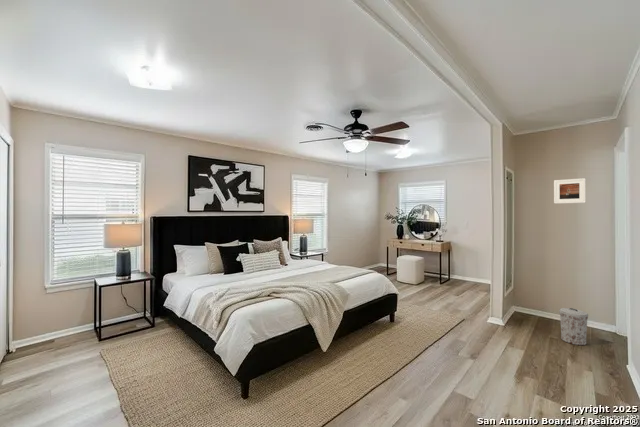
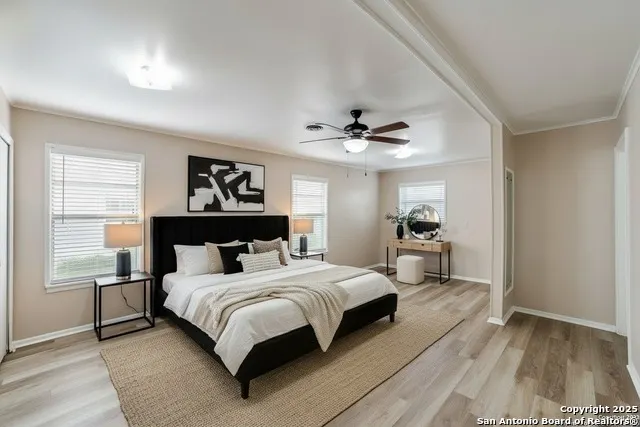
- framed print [553,177,587,205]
- trash can [558,307,589,346]
